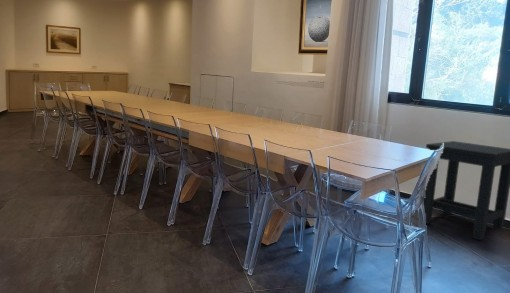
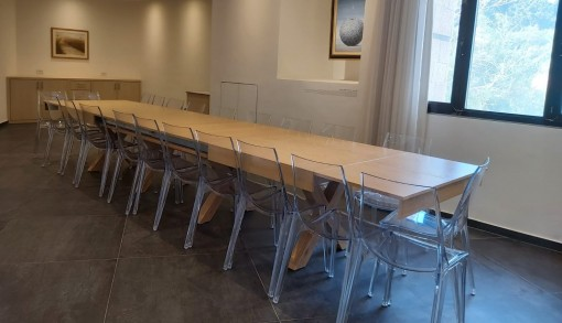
- side table [423,140,510,241]
